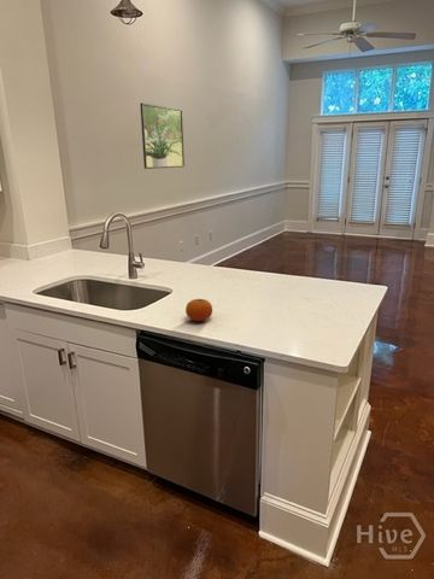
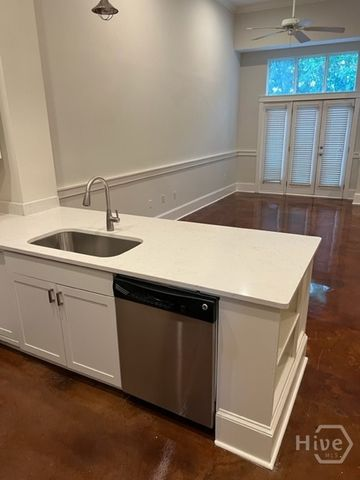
- fruit [184,298,213,322]
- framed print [139,101,186,170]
